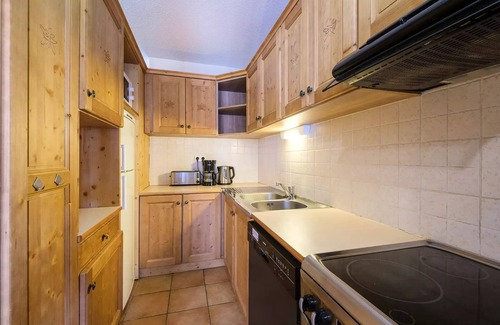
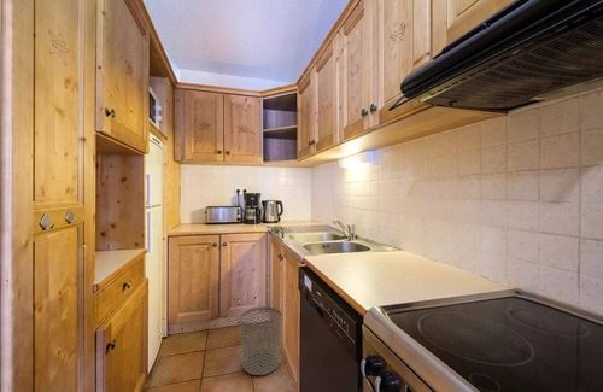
+ waste bin [239,305,283,376]
